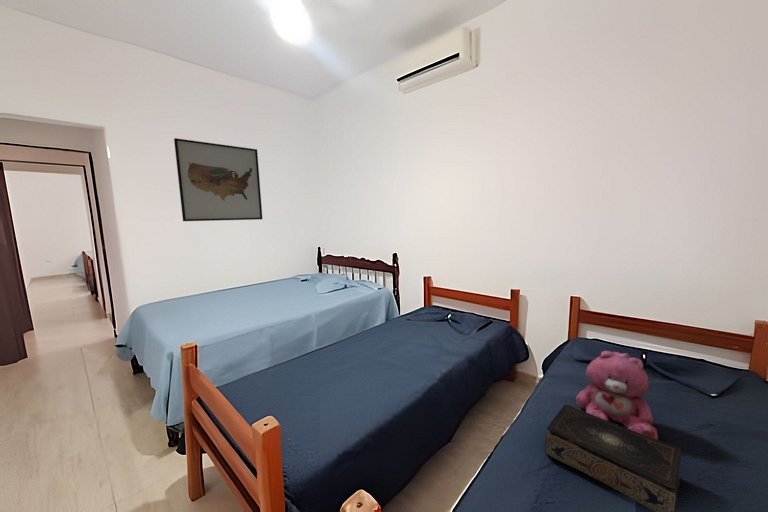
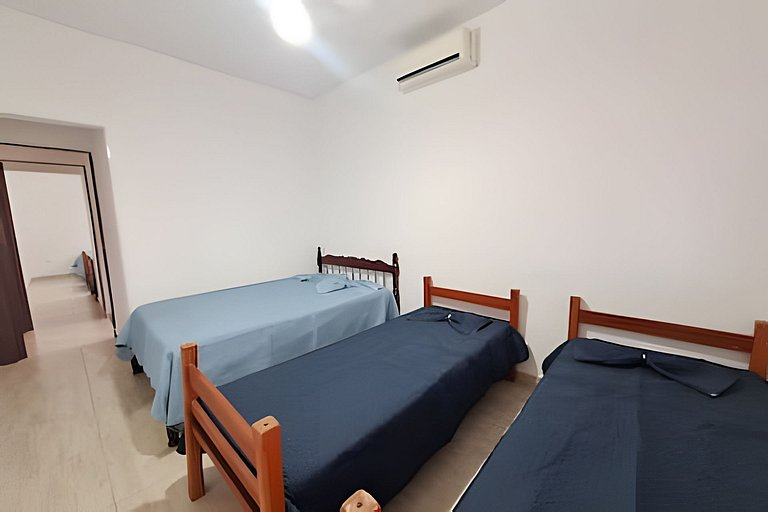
- teddy bear [575,350,659,440]
- wall art [173,137,263,222]
- book [543,403,683,512]
